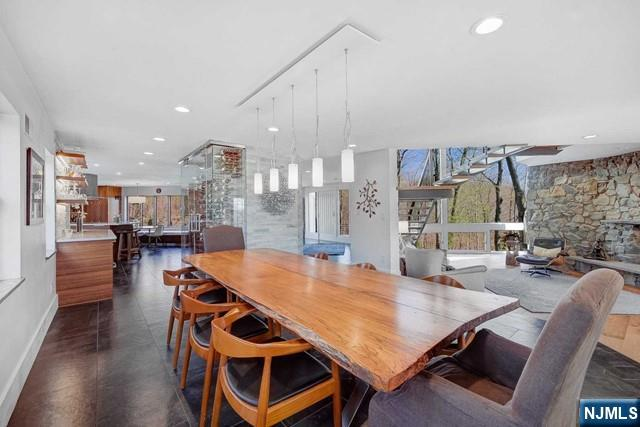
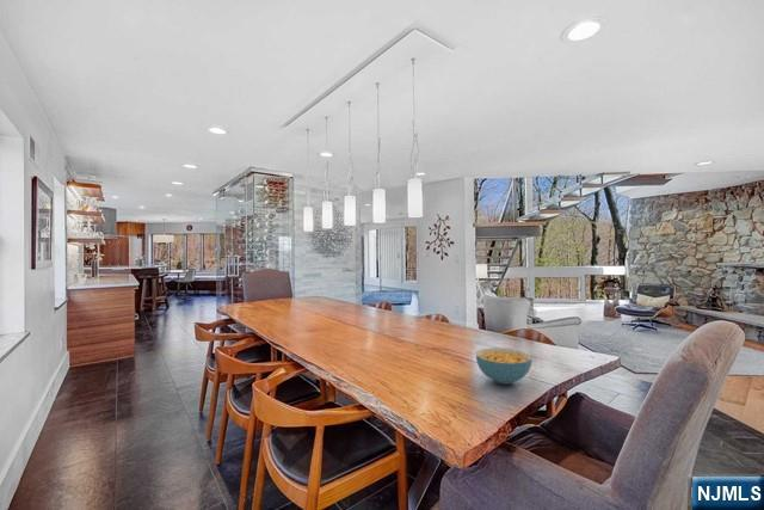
+ cereal bowl [475,346,534,386]
